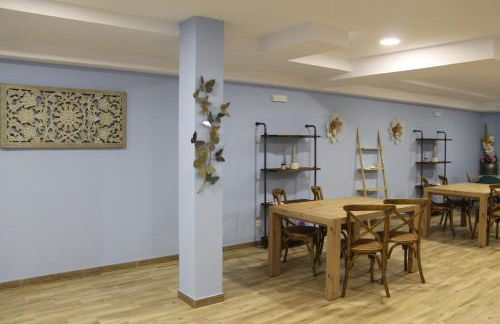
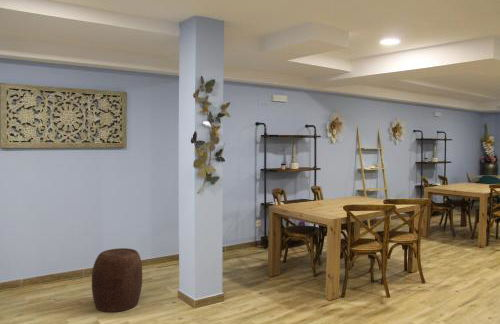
+ stool [91,247,143,313]
